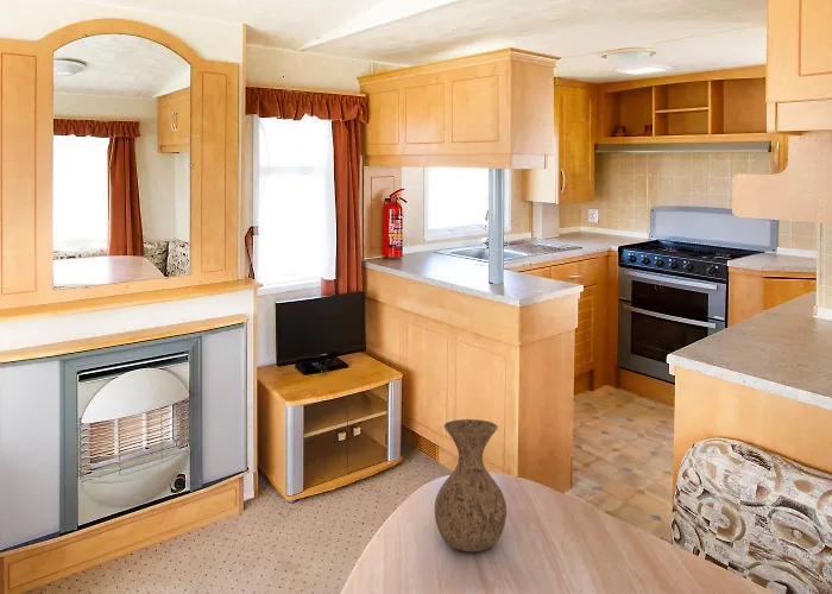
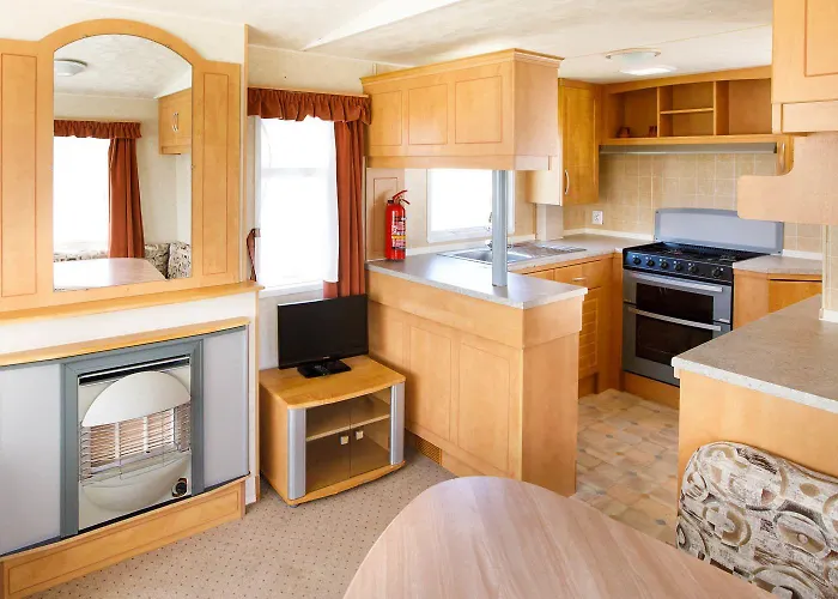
- vase [434,418,508,552]
